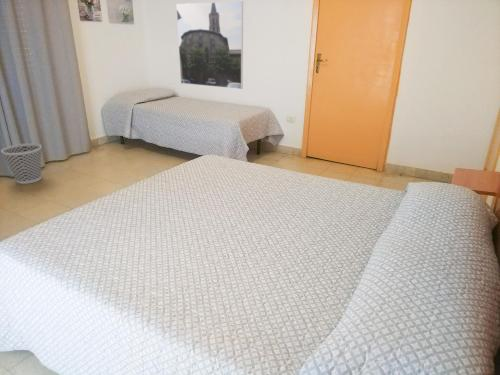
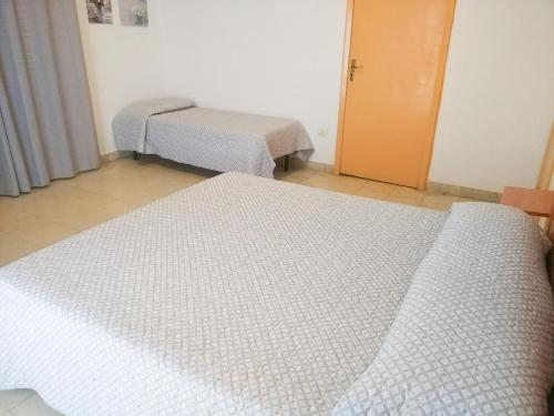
- wastebasket [0,142,43,185]
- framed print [175,0,244,90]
